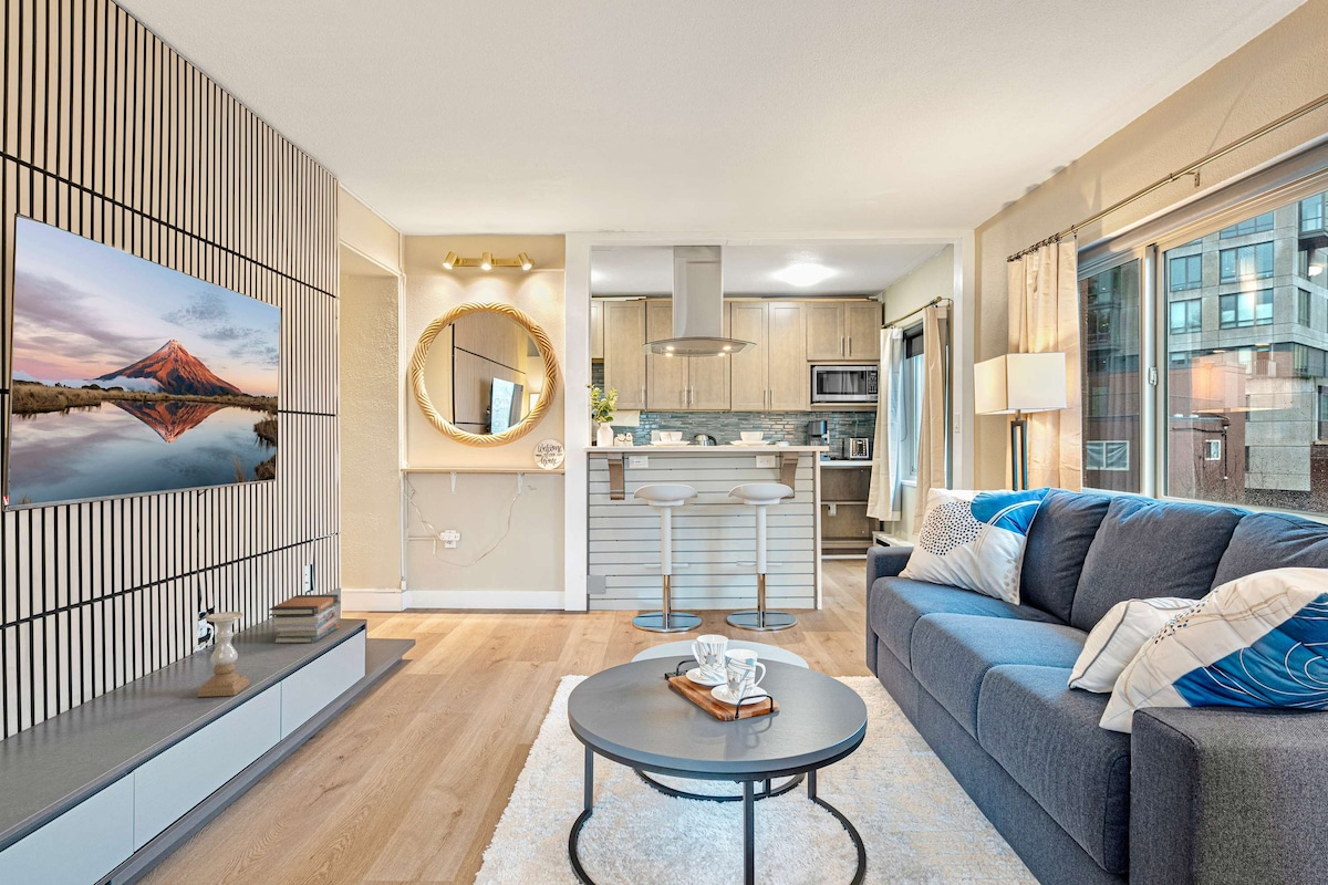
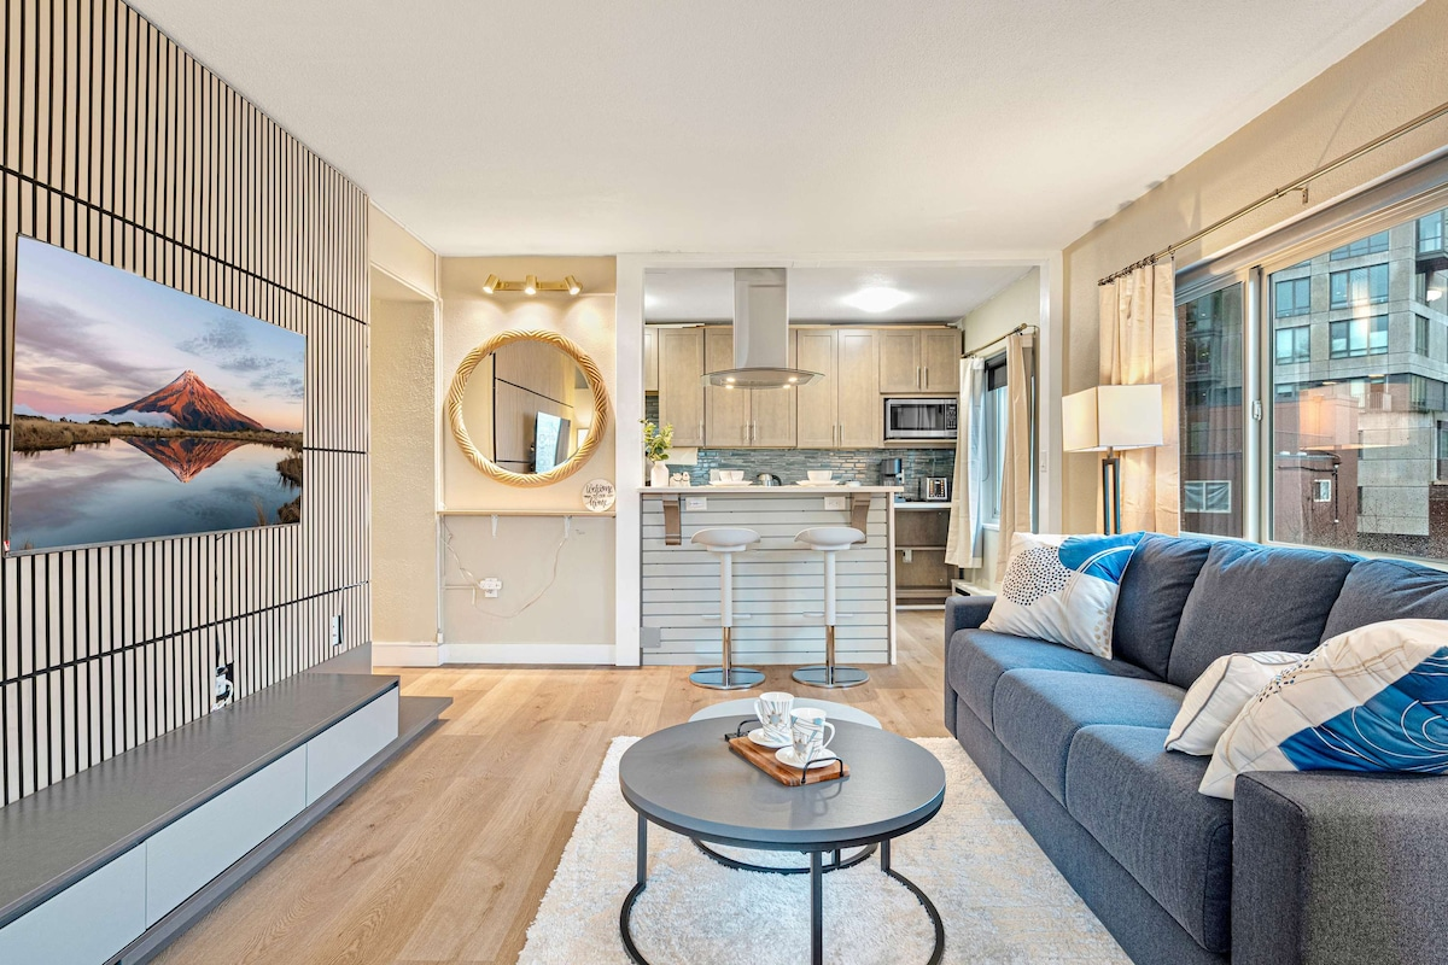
- book stack [268,593,342,644]
- candle holder [197,611,250,698]
